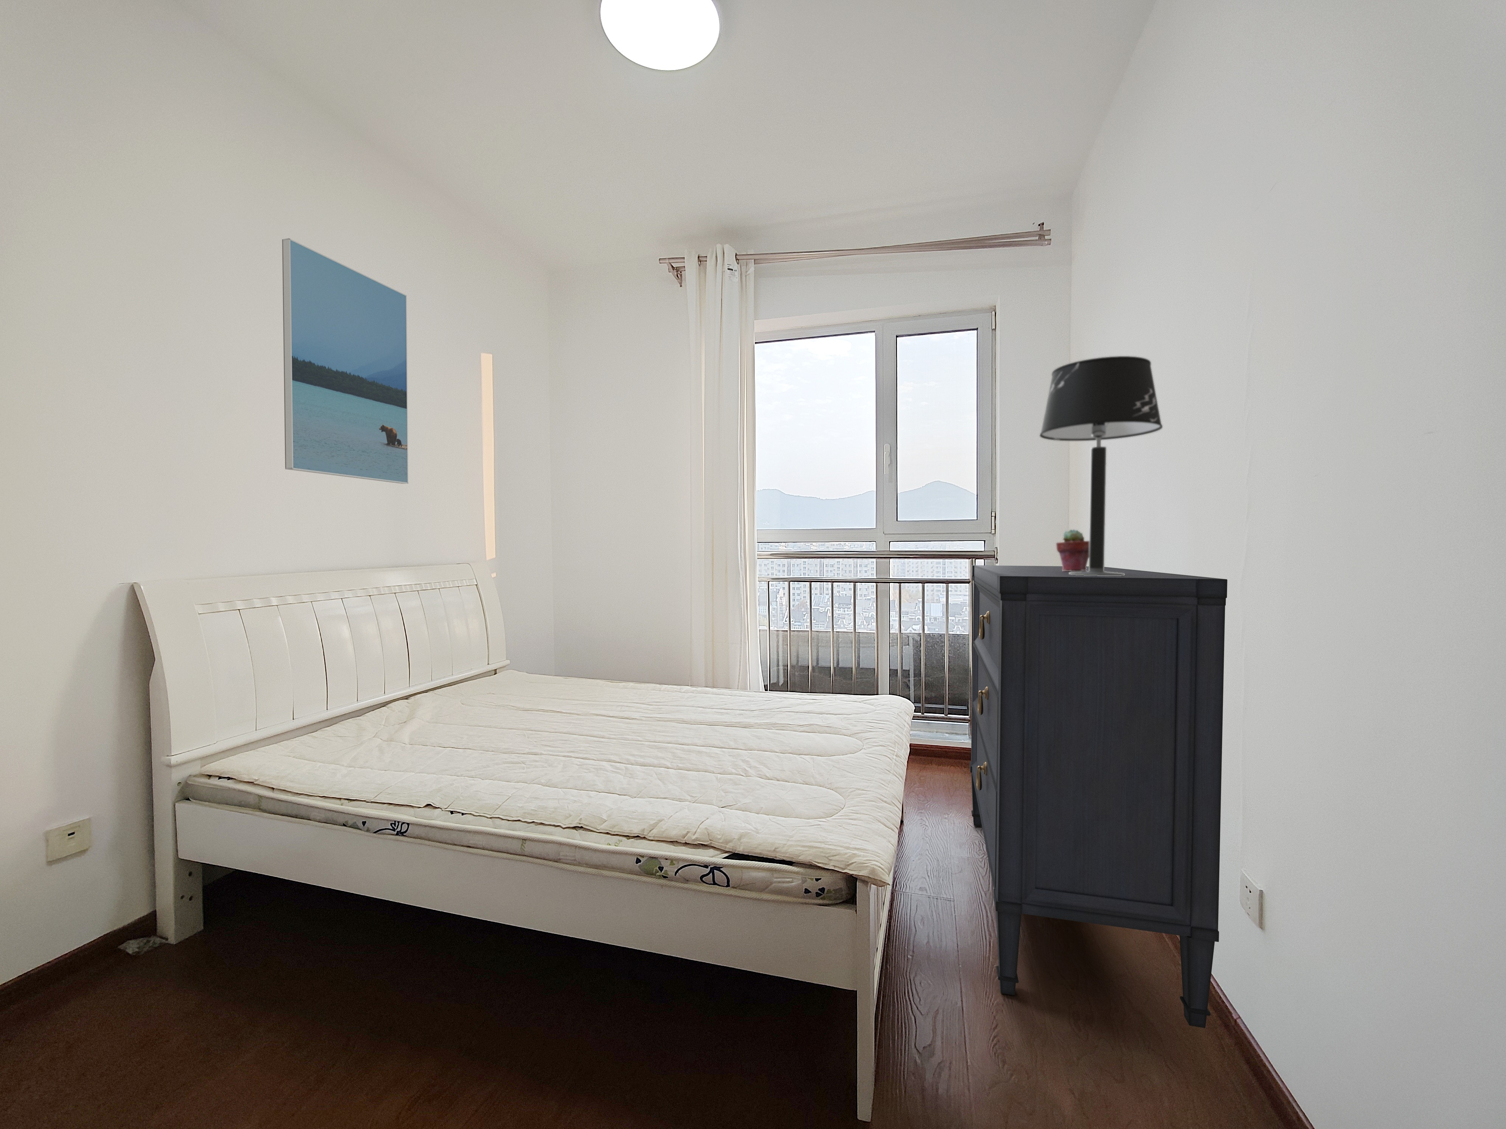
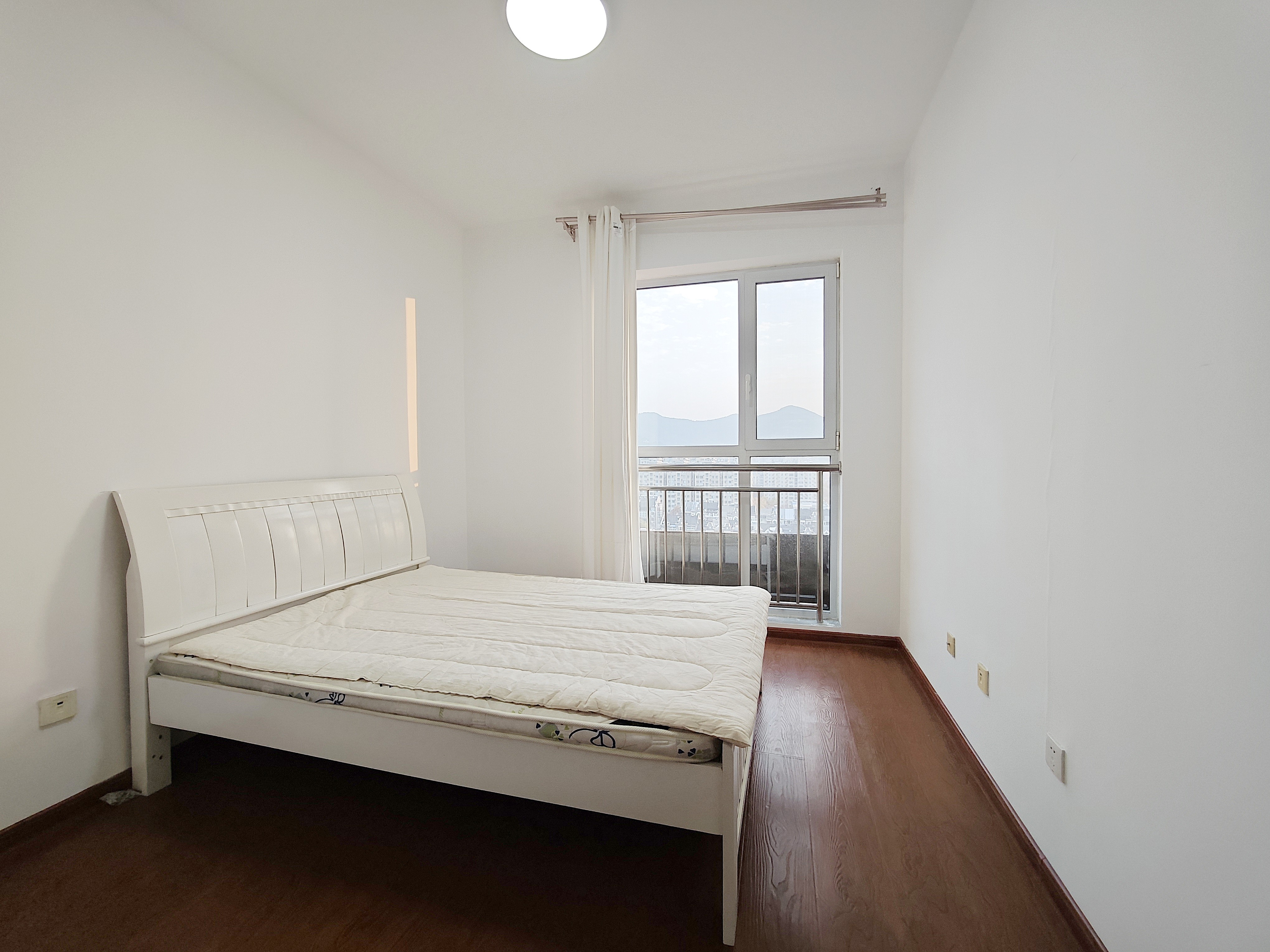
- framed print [282,238,409,484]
- potted succulent [1055,529,1090,572]
- table lamp [1039,356,1163,576]
- dresser [969,564,1227,1028]
